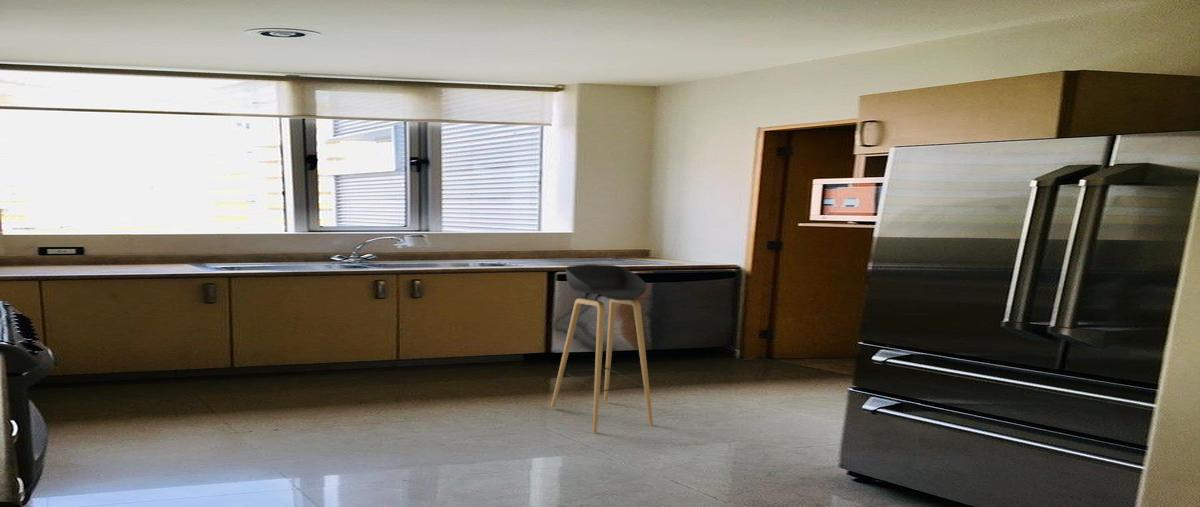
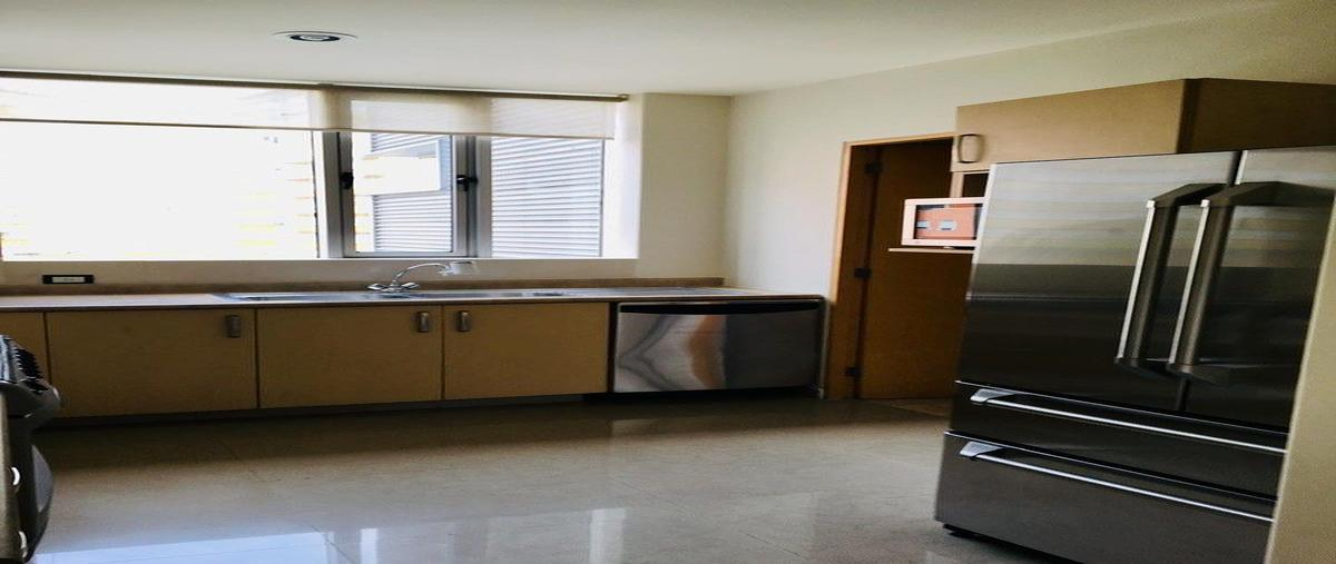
- stool [550,263,654,434]
